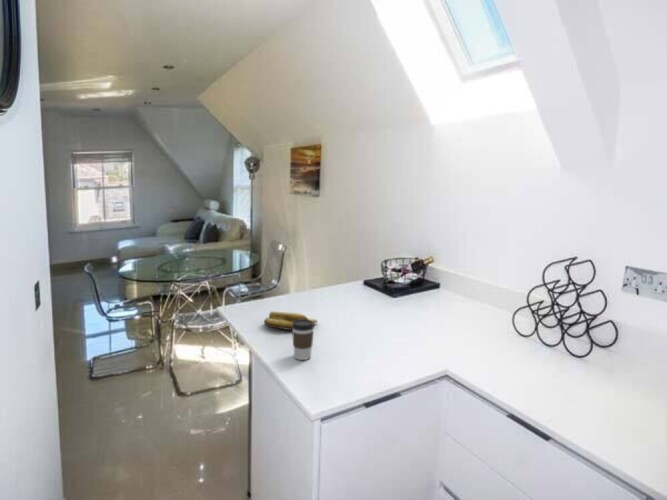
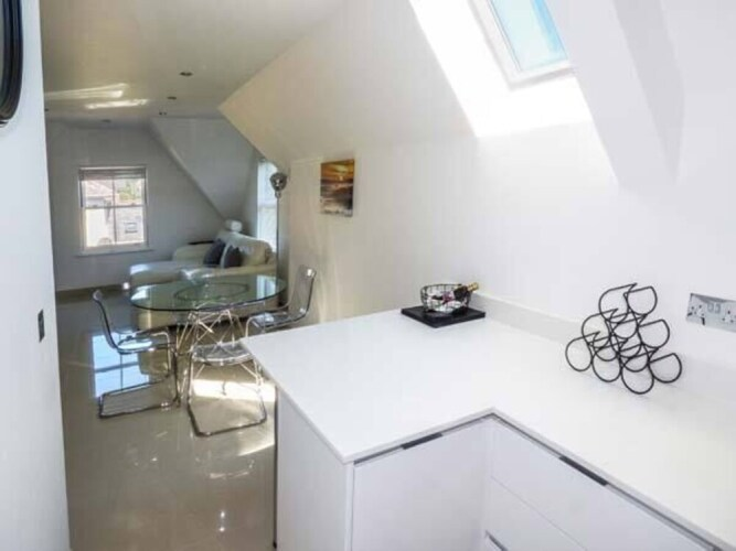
- banana [263,310,319,331]
- coffee cup [291,319,315,361]
